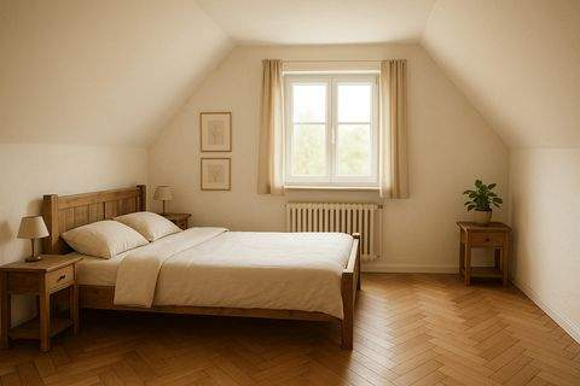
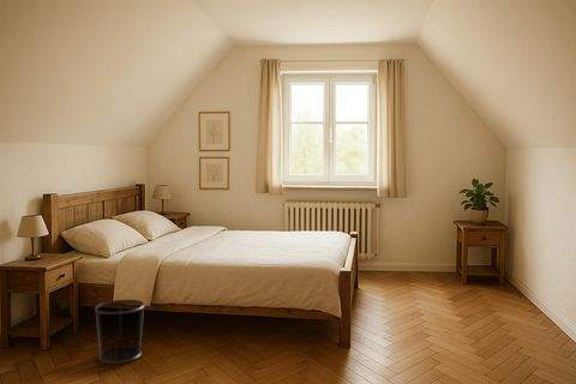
+ waste bin [94,299,146,365]
